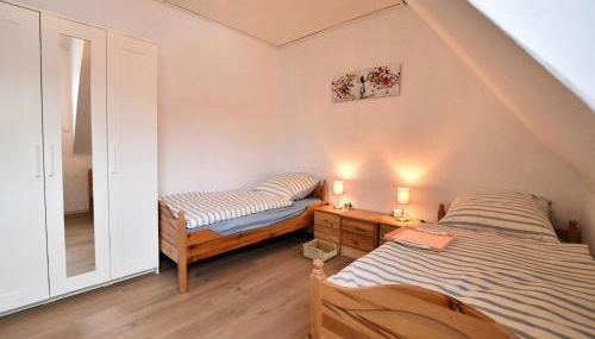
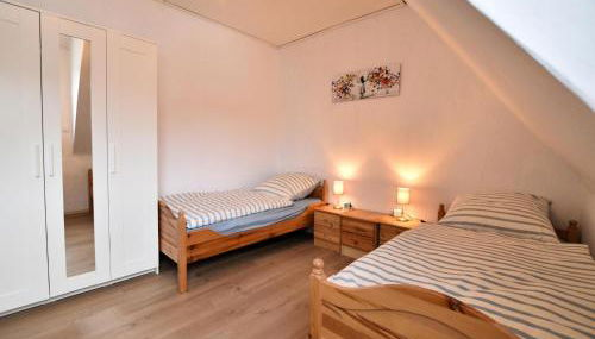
- serving tray [383,224,457,253]
- storage bin [302,238,338,262]
